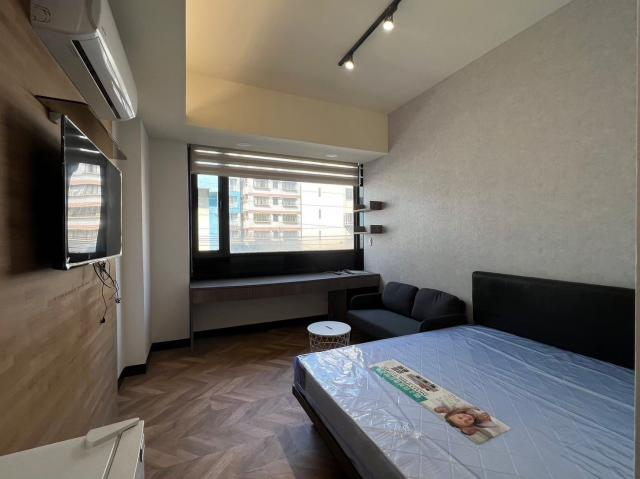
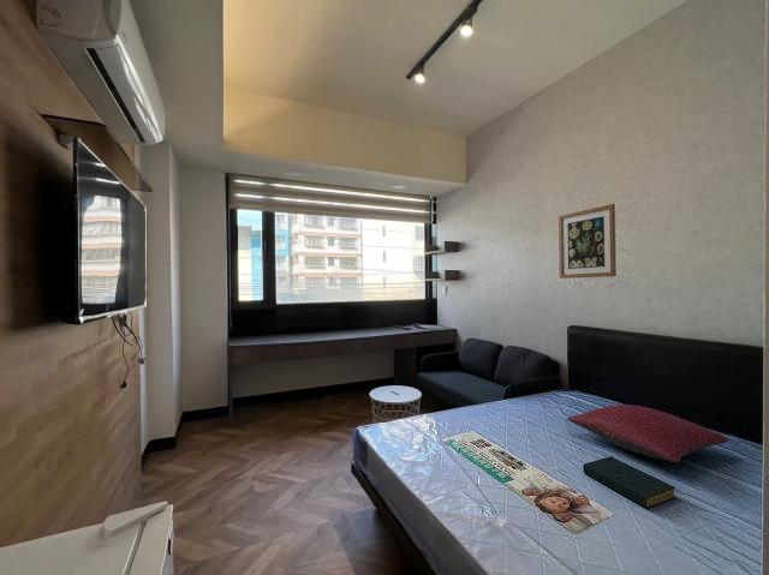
+ wall art [558,203,618,280]
+ pillow [566,403,731,463]
+ hardback book [582,455,676,510]
